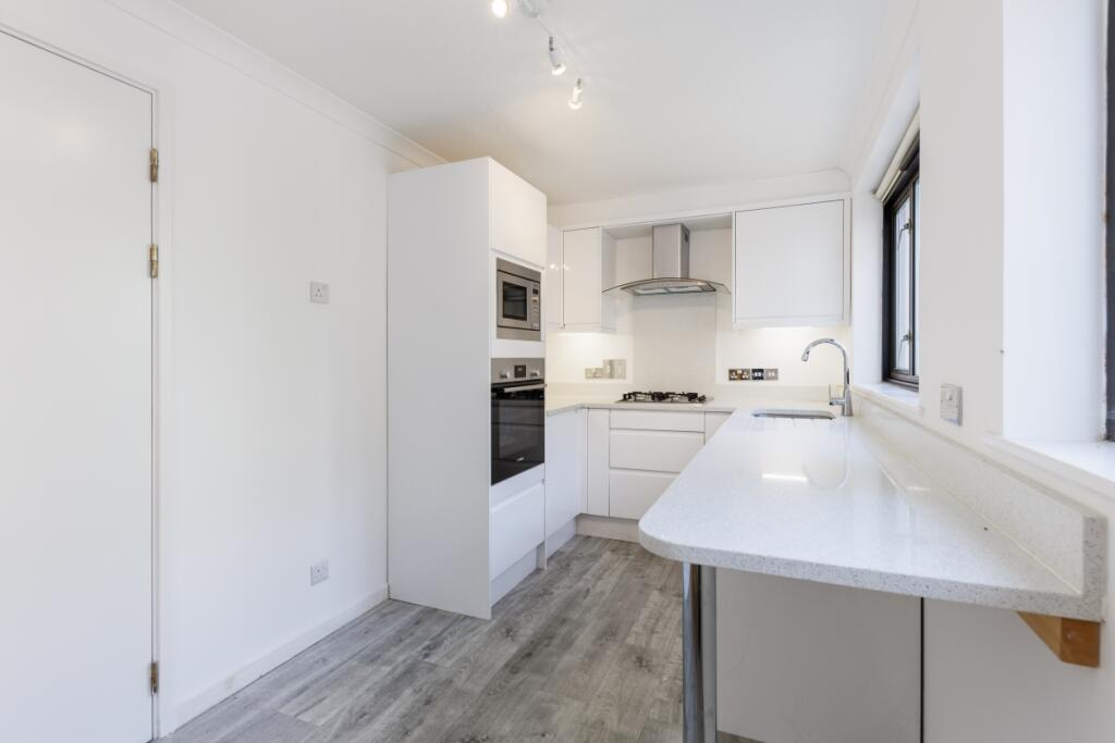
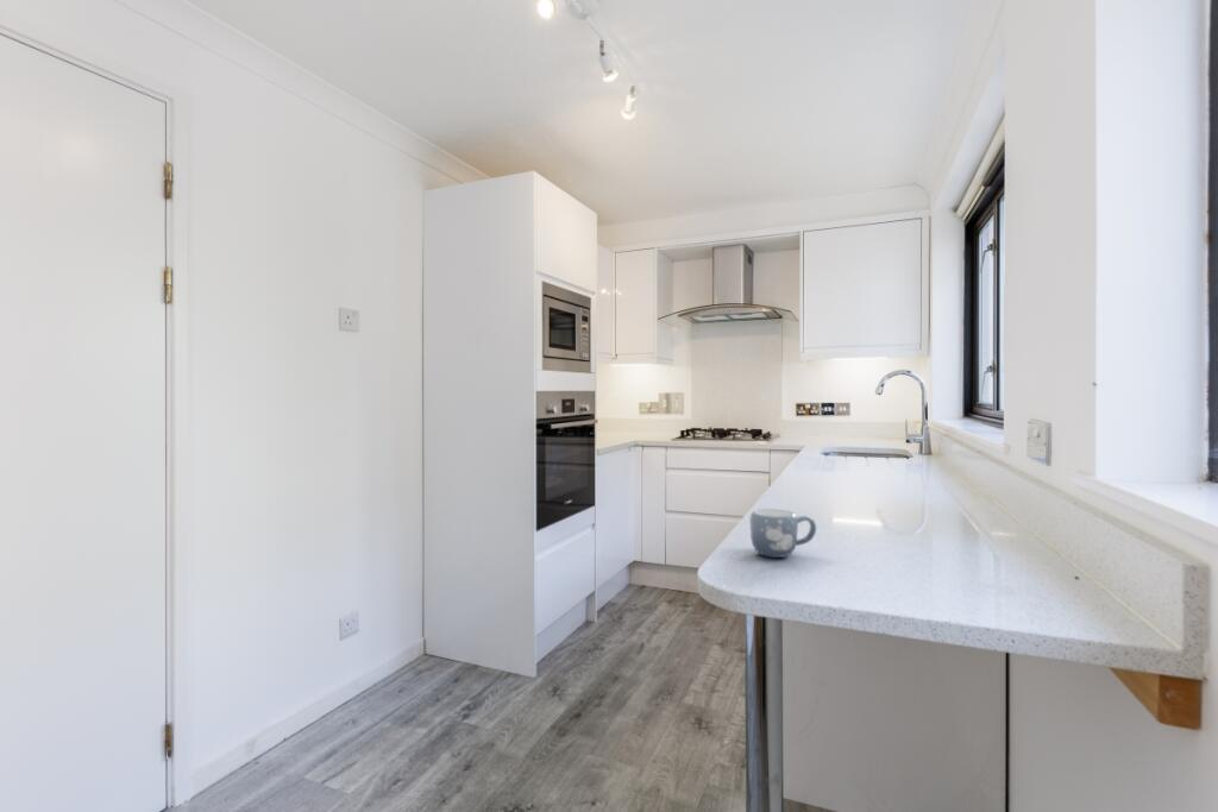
+ mug [748,508,817,559]
